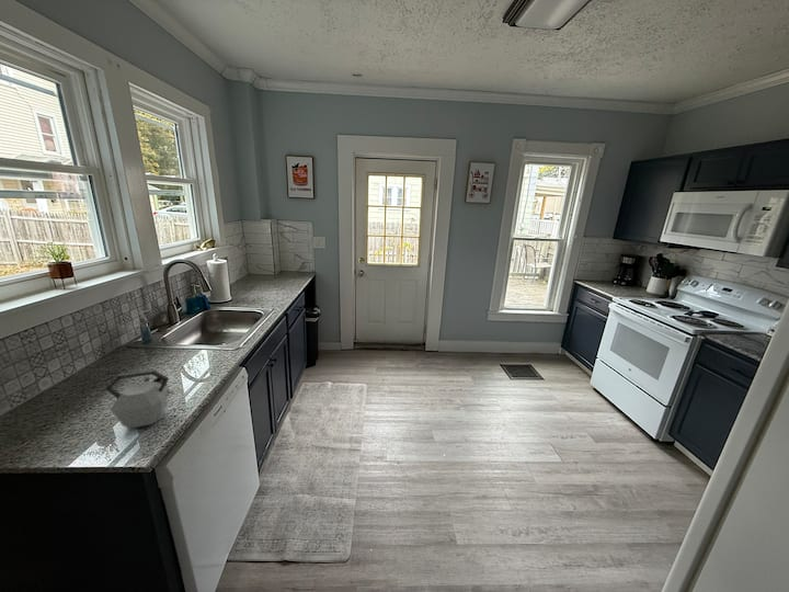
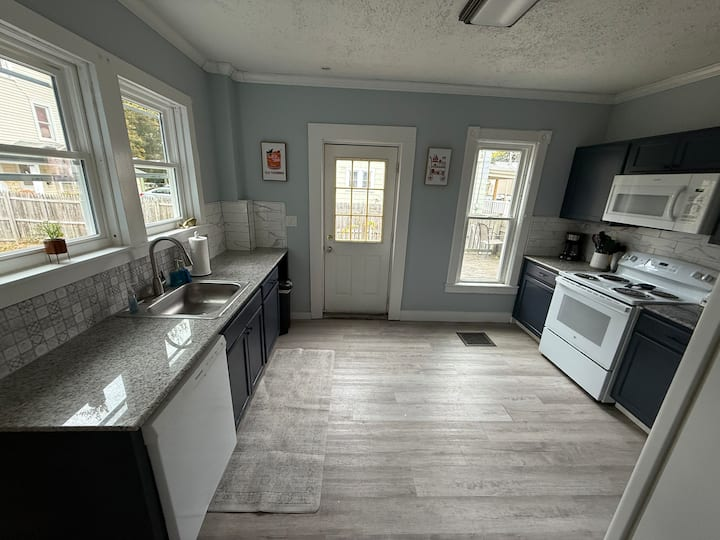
- kettle [104,368,170,429]
